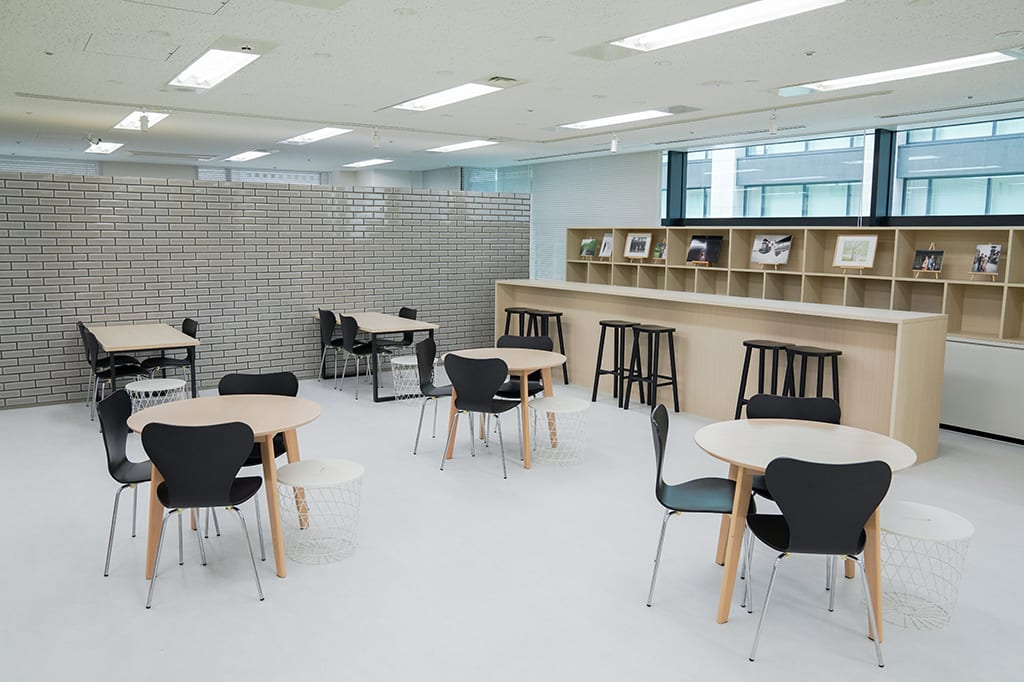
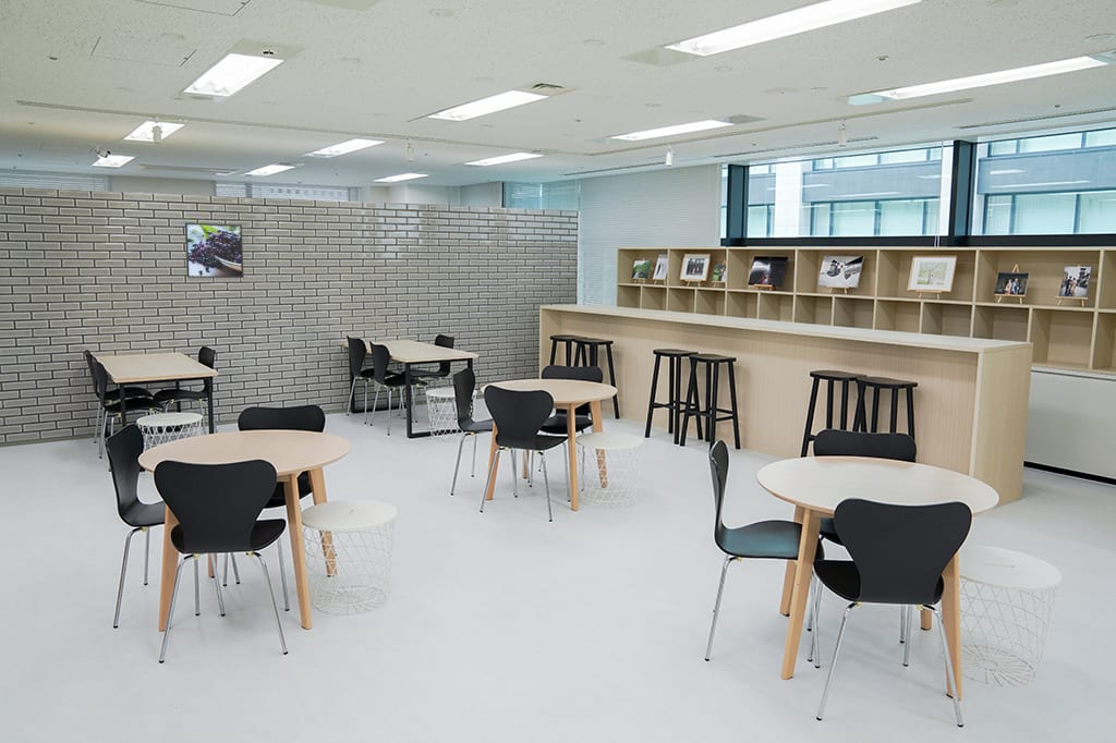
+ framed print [184,221,244,279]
